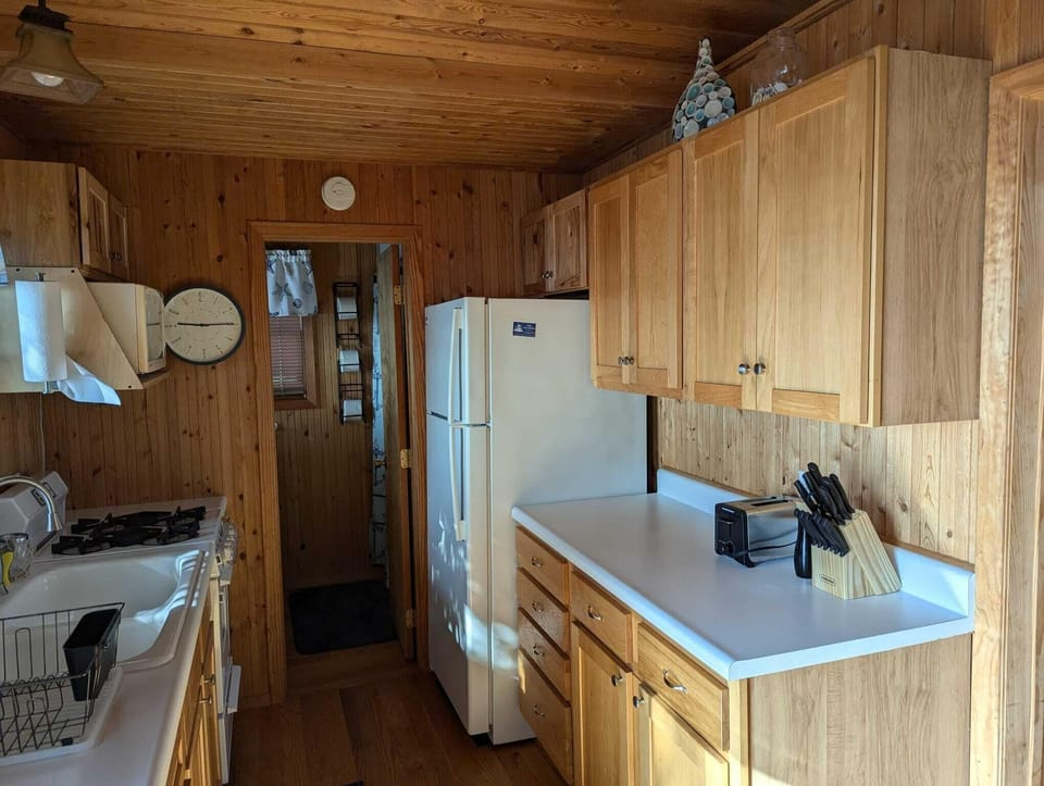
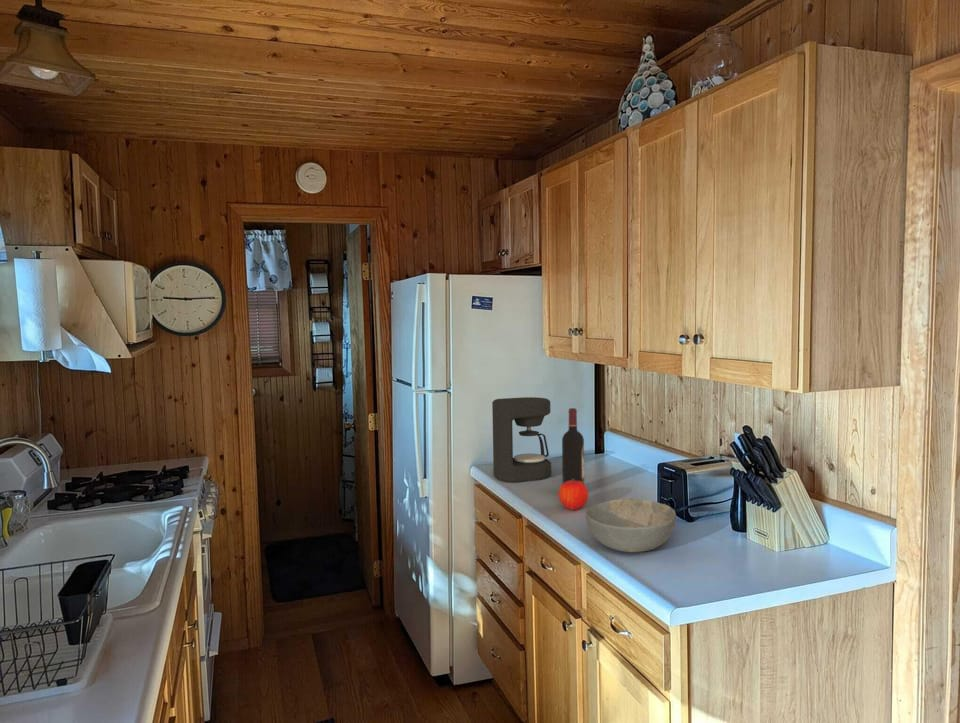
+ coffee maker [491,396,552,483]
+ fruit [557,479,589,511]
+ bowl [584,498,677,553]
+ wine bottle [561,407,585,485]
